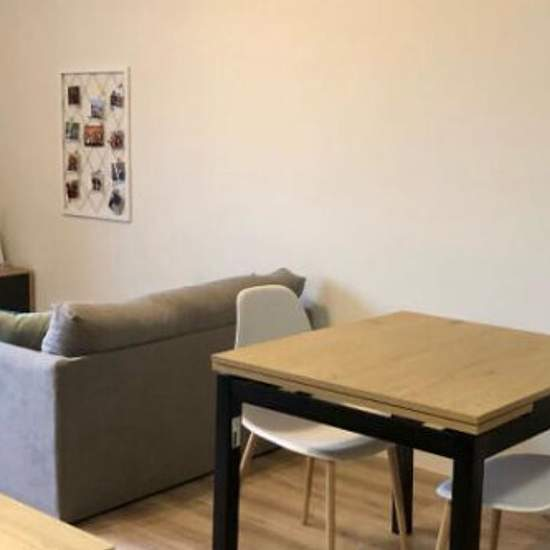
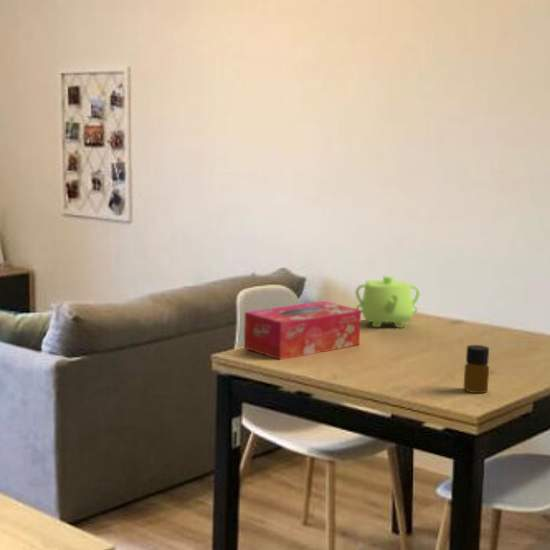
+ teapot [354,275,421,329]
+ tissue box [243,300,362,361]
+ bottle [462,344,490,394]
